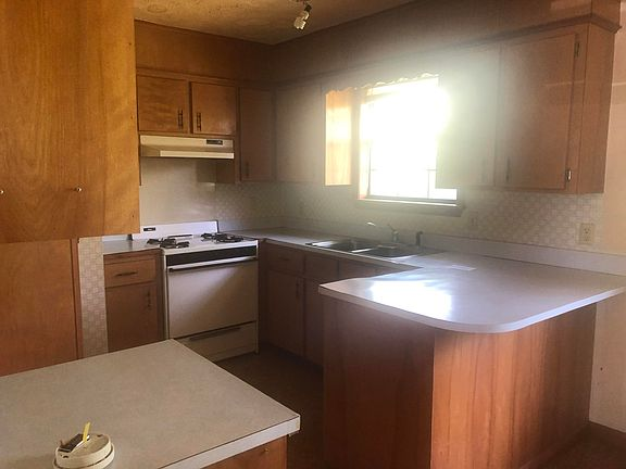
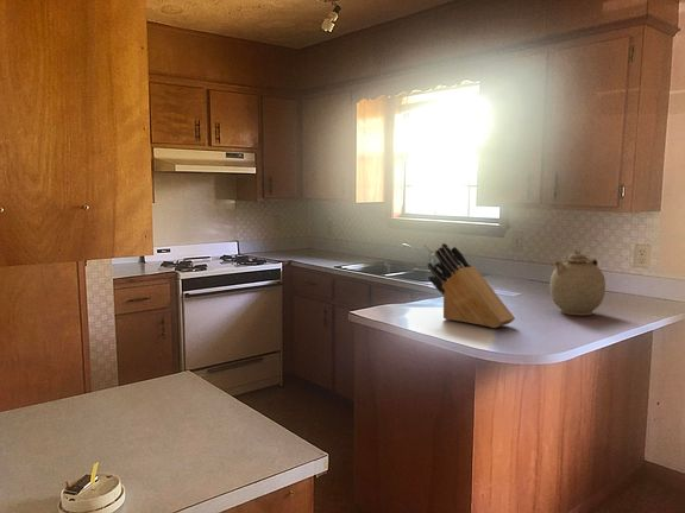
+ knife block [426,242,516,329]
+ teapot [548,247,607,316]
